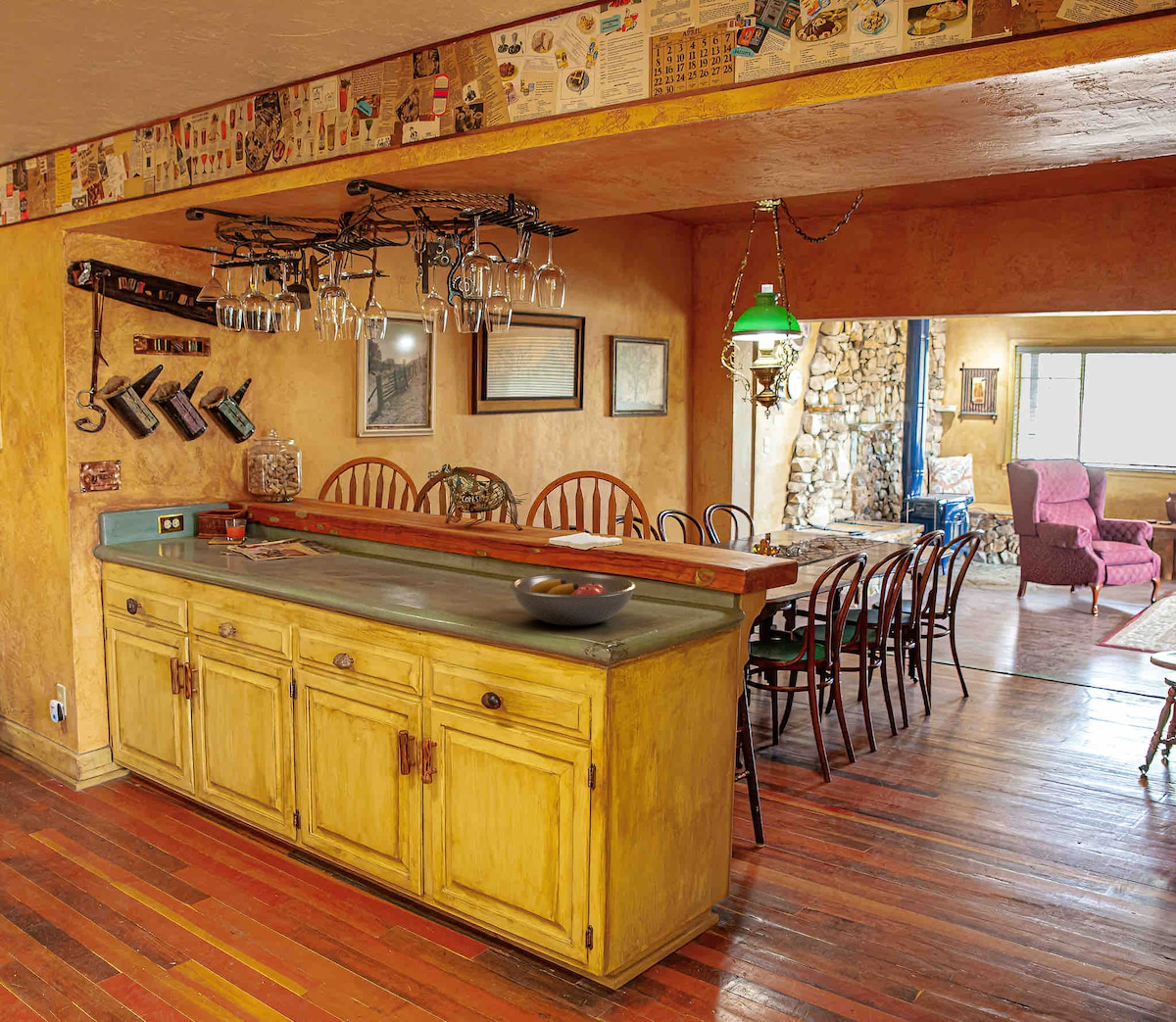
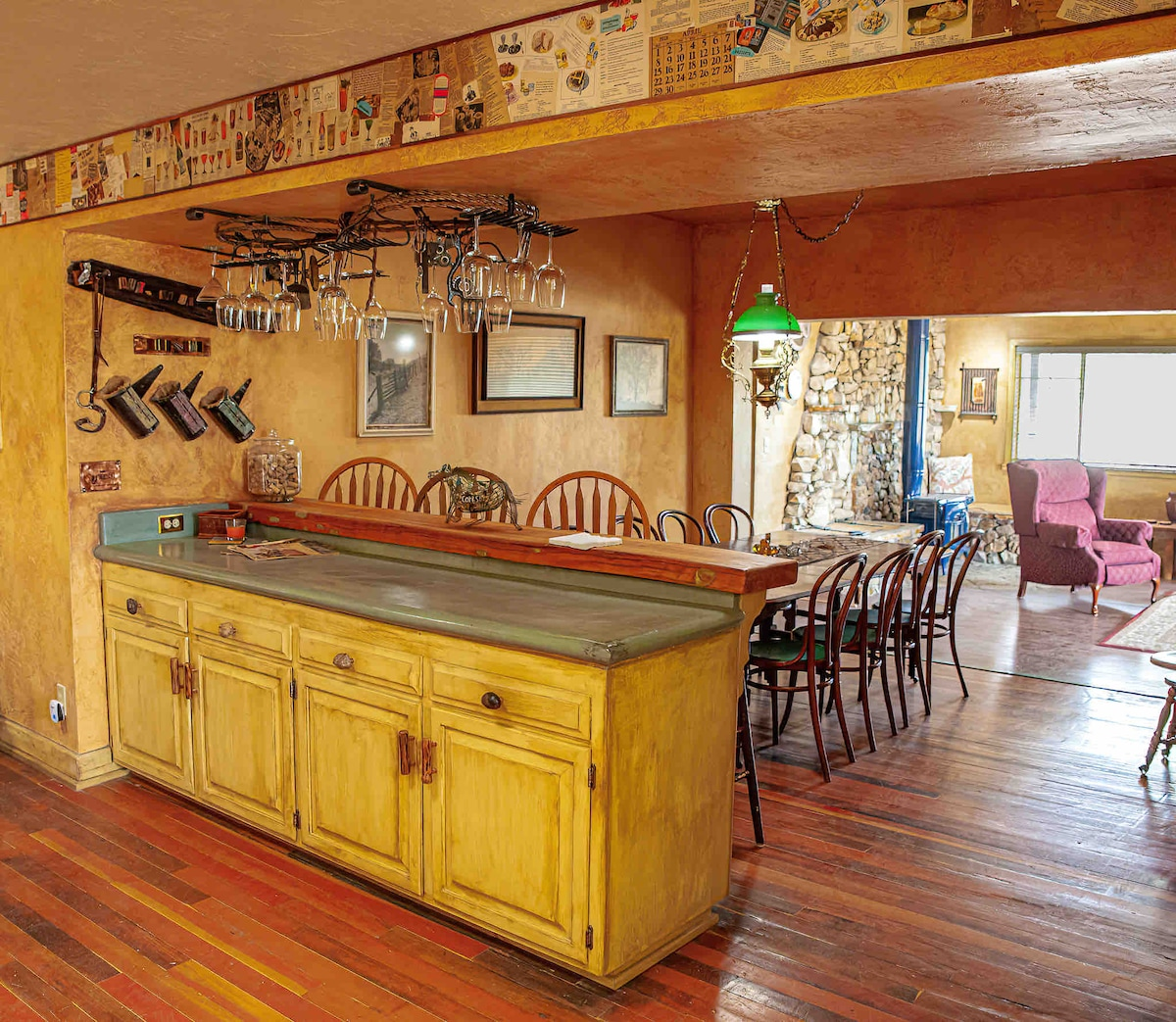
- fruit bowl [509,572,637,626]
